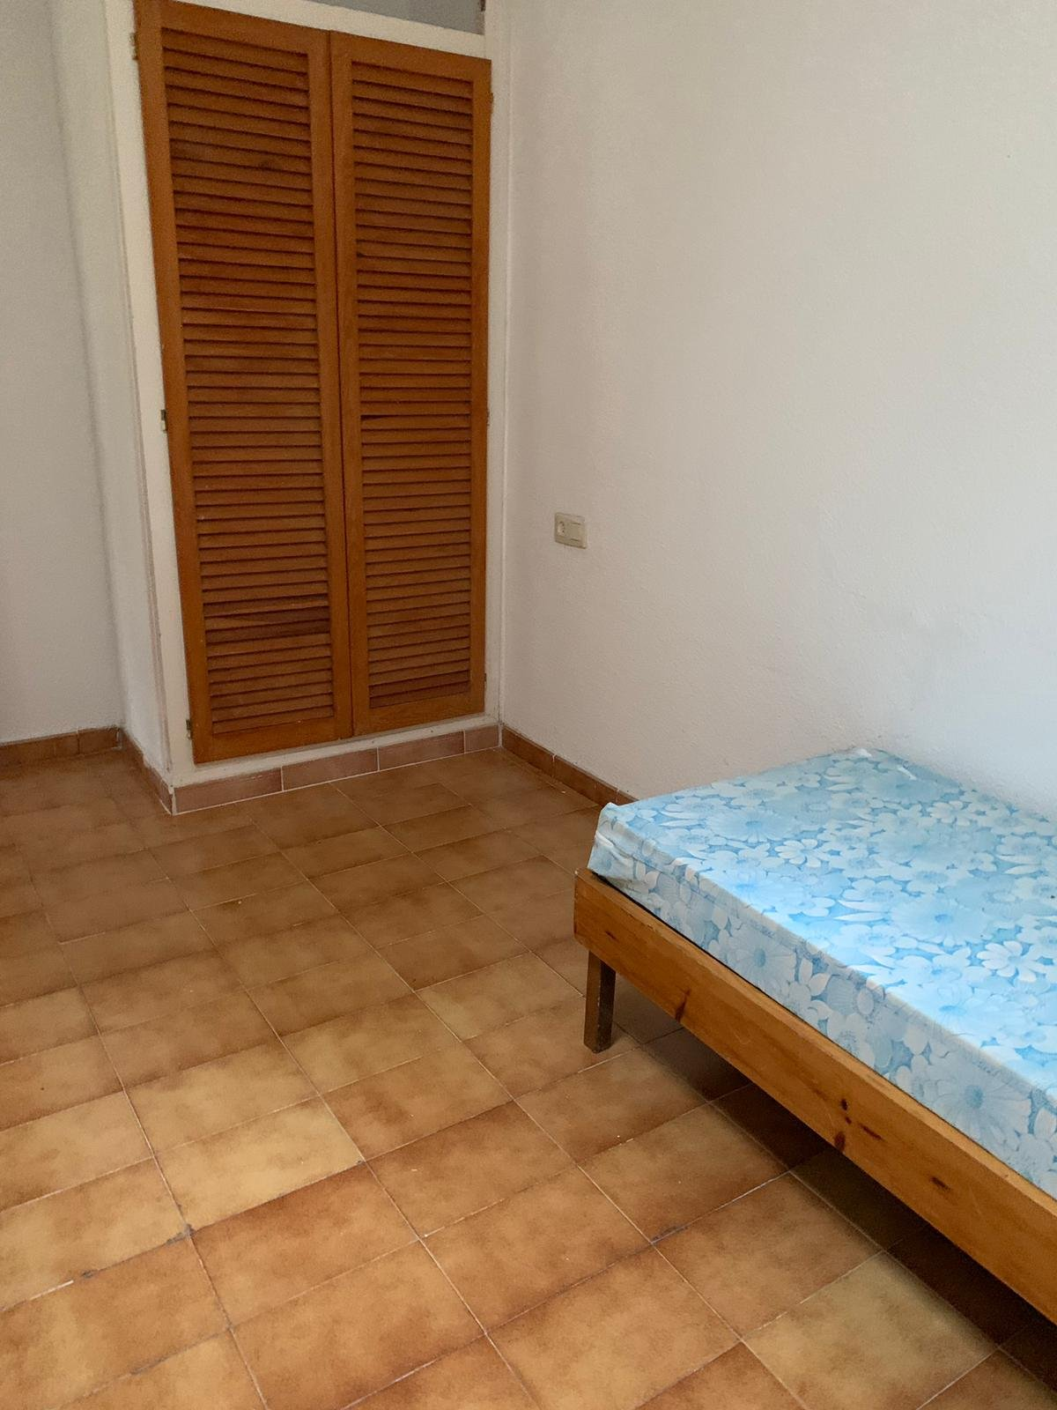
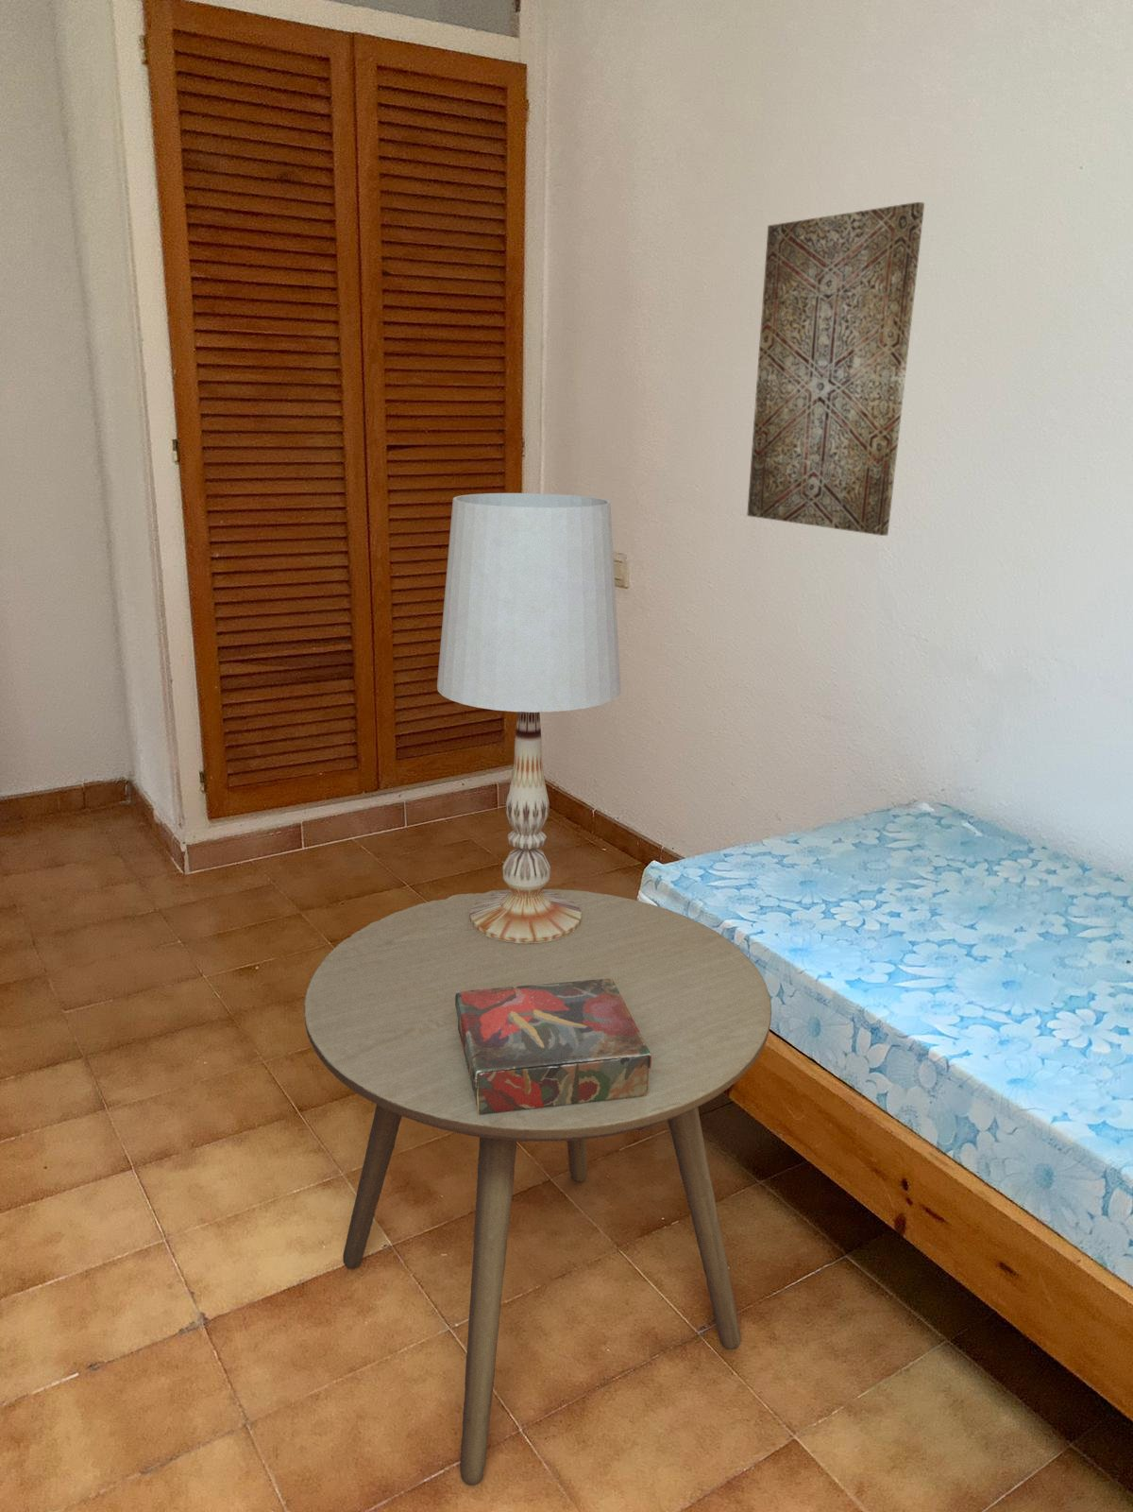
+ table lamp [437,493,621,944]
+ book [455,979,651,1114]
+ side table [303,888,772,1487]
+ wall art [746,201,925,537]
